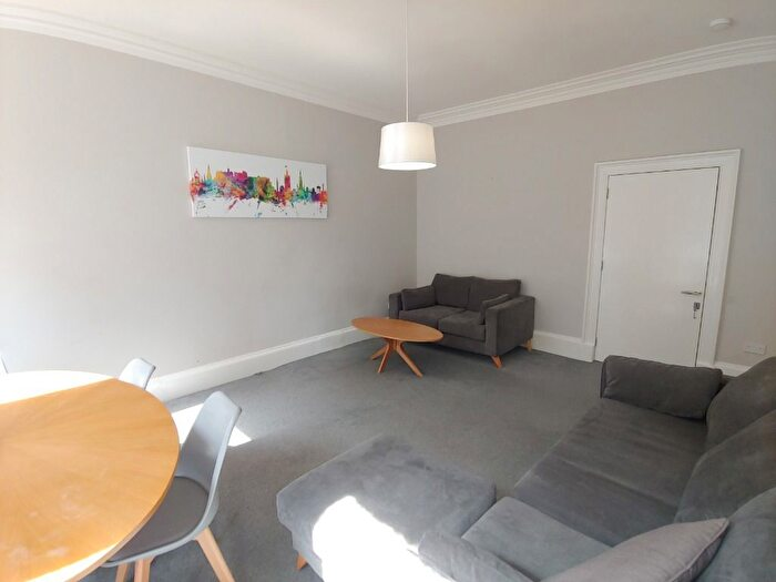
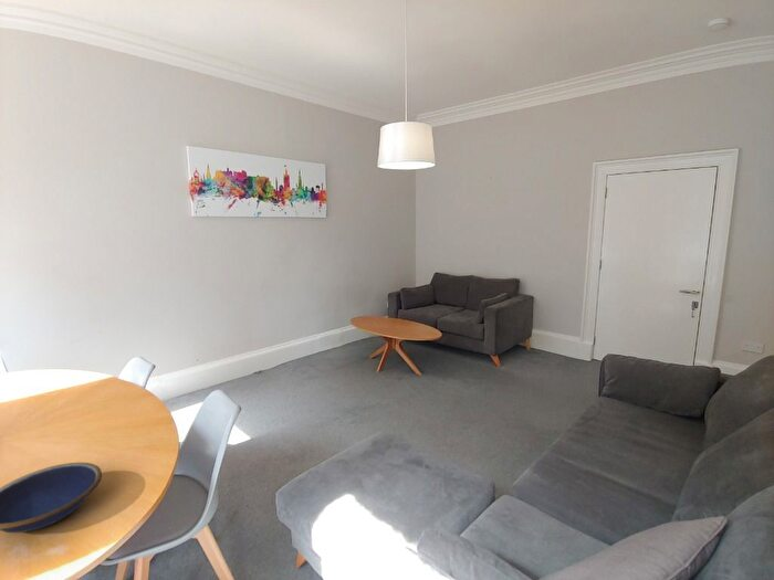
+ bowl [0,462,103,534]
